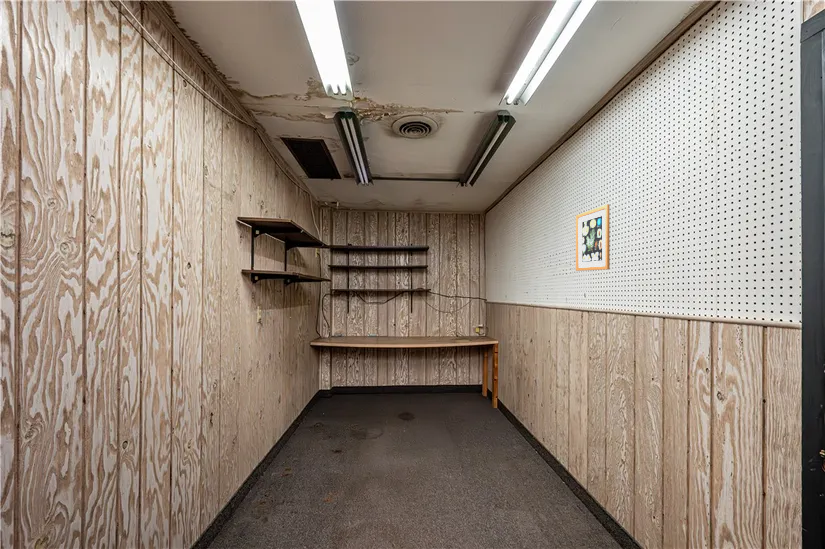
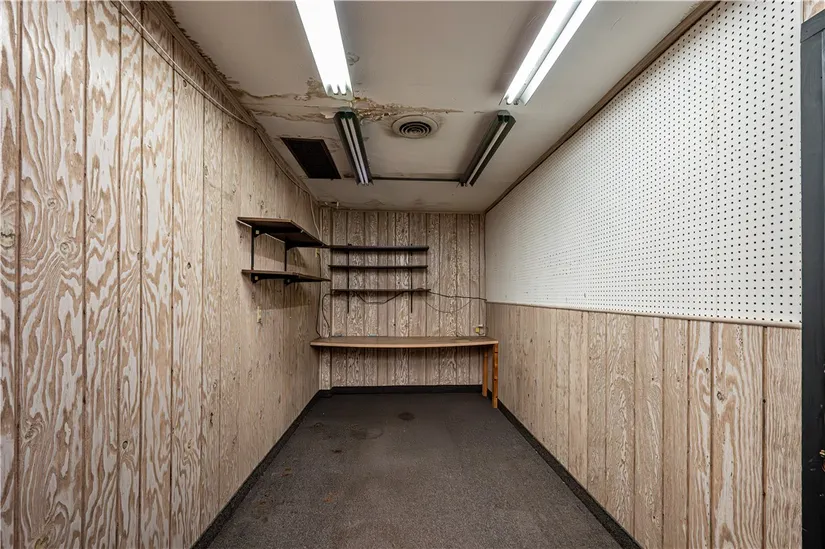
- wall art [575,203,611,272]
